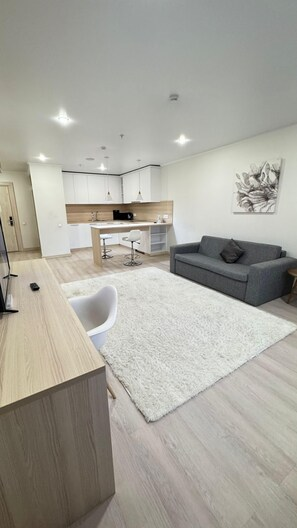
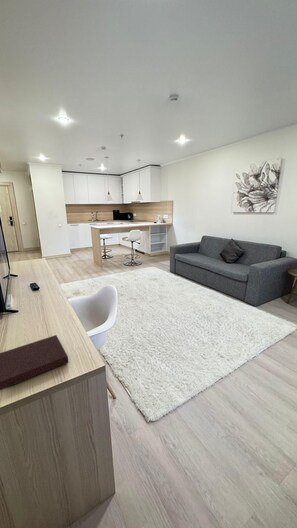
+ notebook [0,334,69,391]
